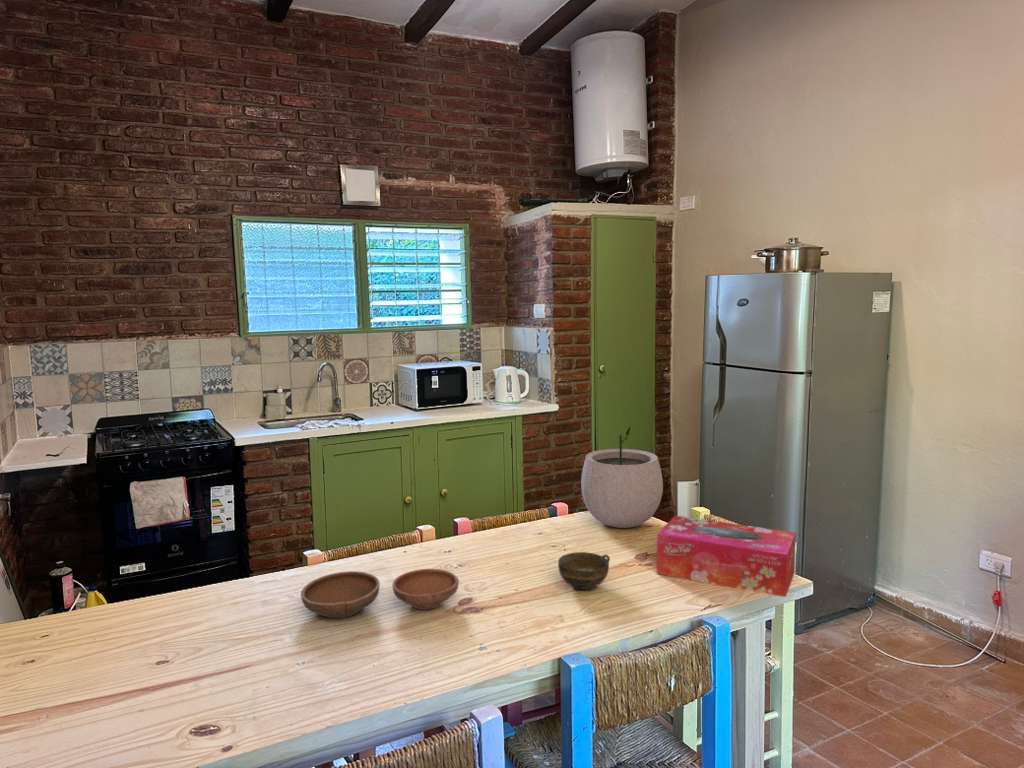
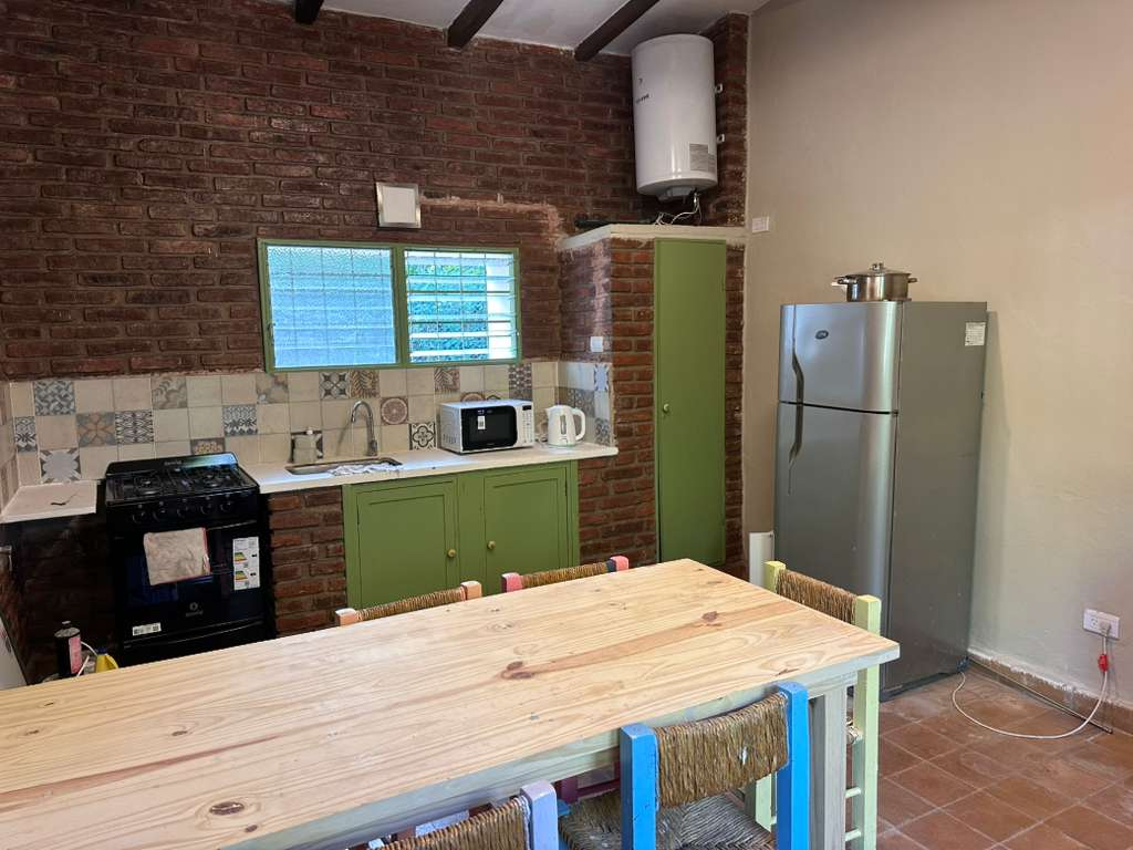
- plant pot [580,426,664,529]
- cup [557,551,611,592]
- tissue box [656,515,797,598]
- bowl [300,568,460,619]
